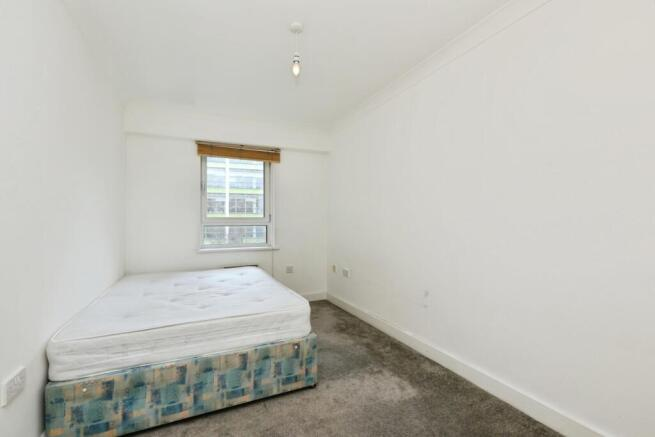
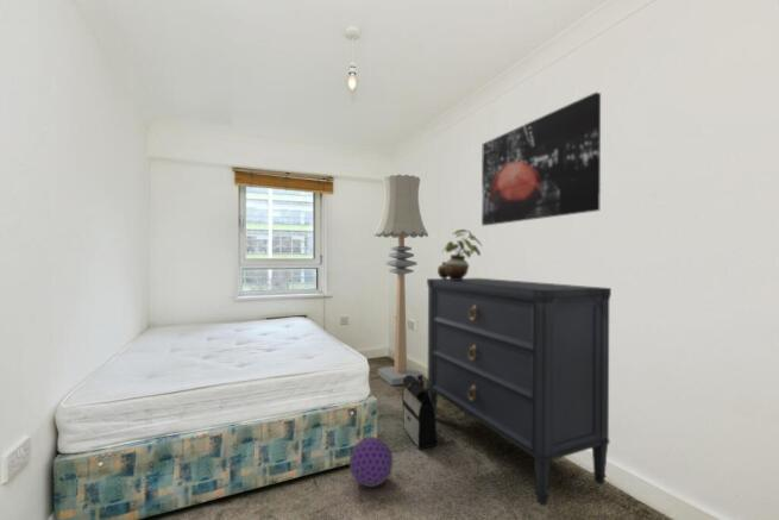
+ potted plant [436,228,483,280]
+ floor lamp [373,174,429,387]
+ backpack [402,375,438,451]
+ ball [348,436,394,488]
+ wall art [480,92,602,227]
+ dresser [426,277,612,507]
